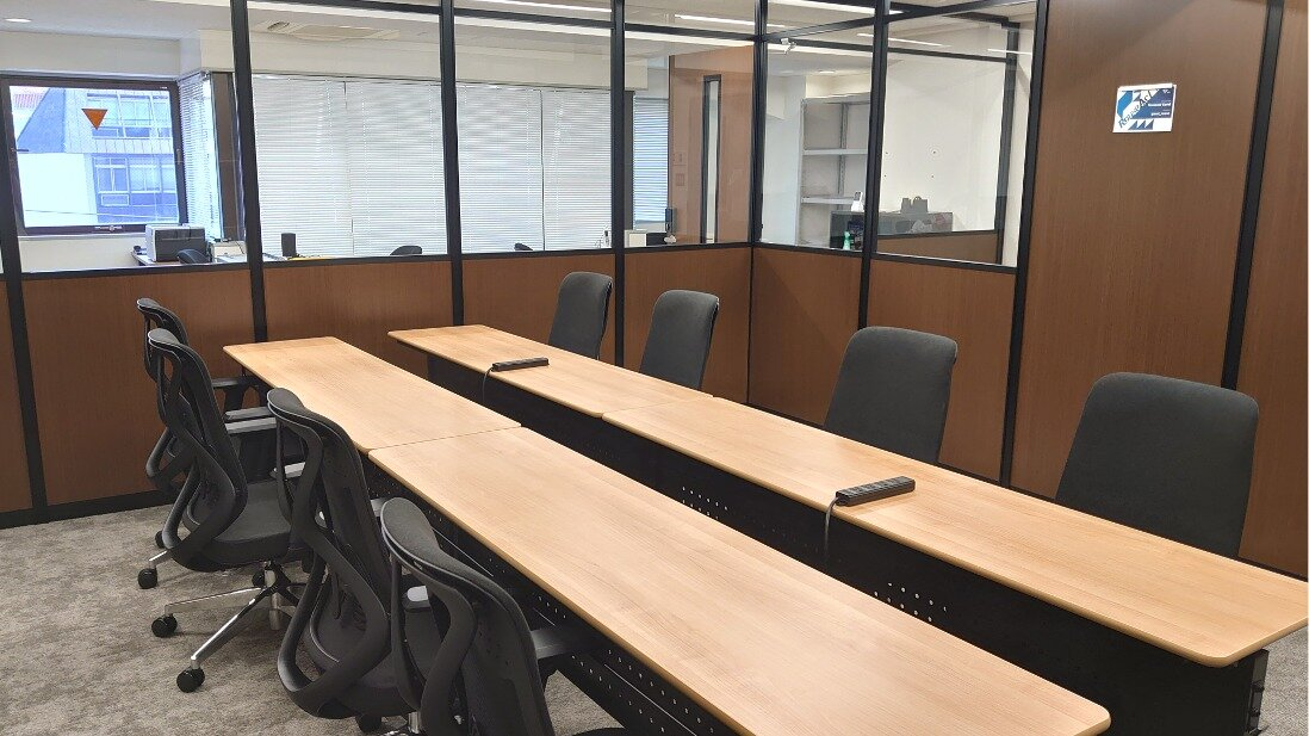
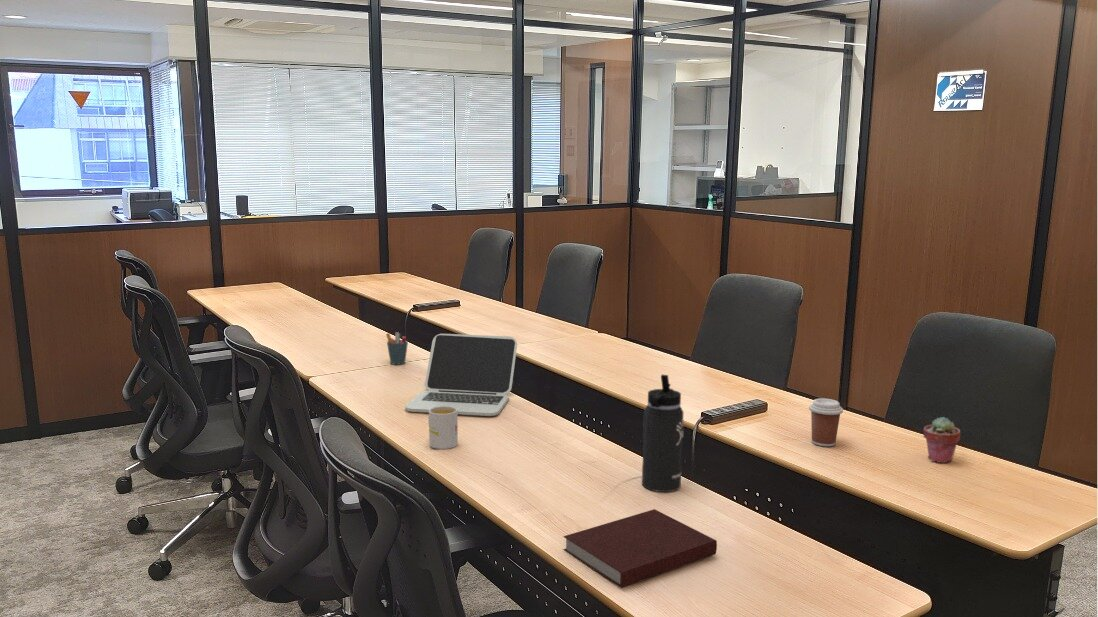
+ pen holder [385,332,409,366]
+ notebook [562,508,718,589]
+ mug [427,406,459,450]
+ potted succulent [922,416,962,464]
+ thermos bottle [641,374,685,493]
+ laptop [404,333,518,417]
+ coffee cup [808,397,844,447]
